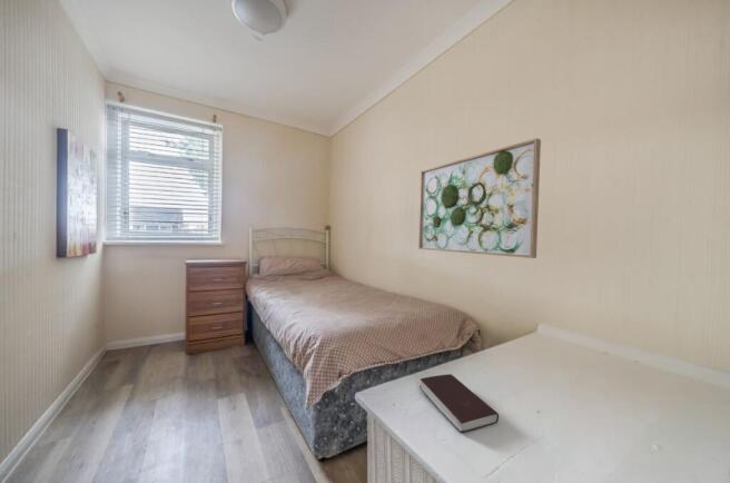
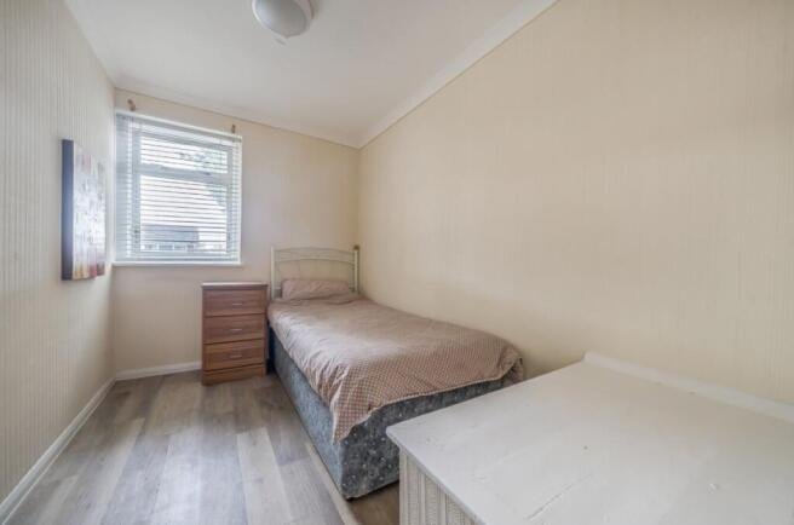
- book [418,373,500,434]
- wall art [417,137,542,259]
